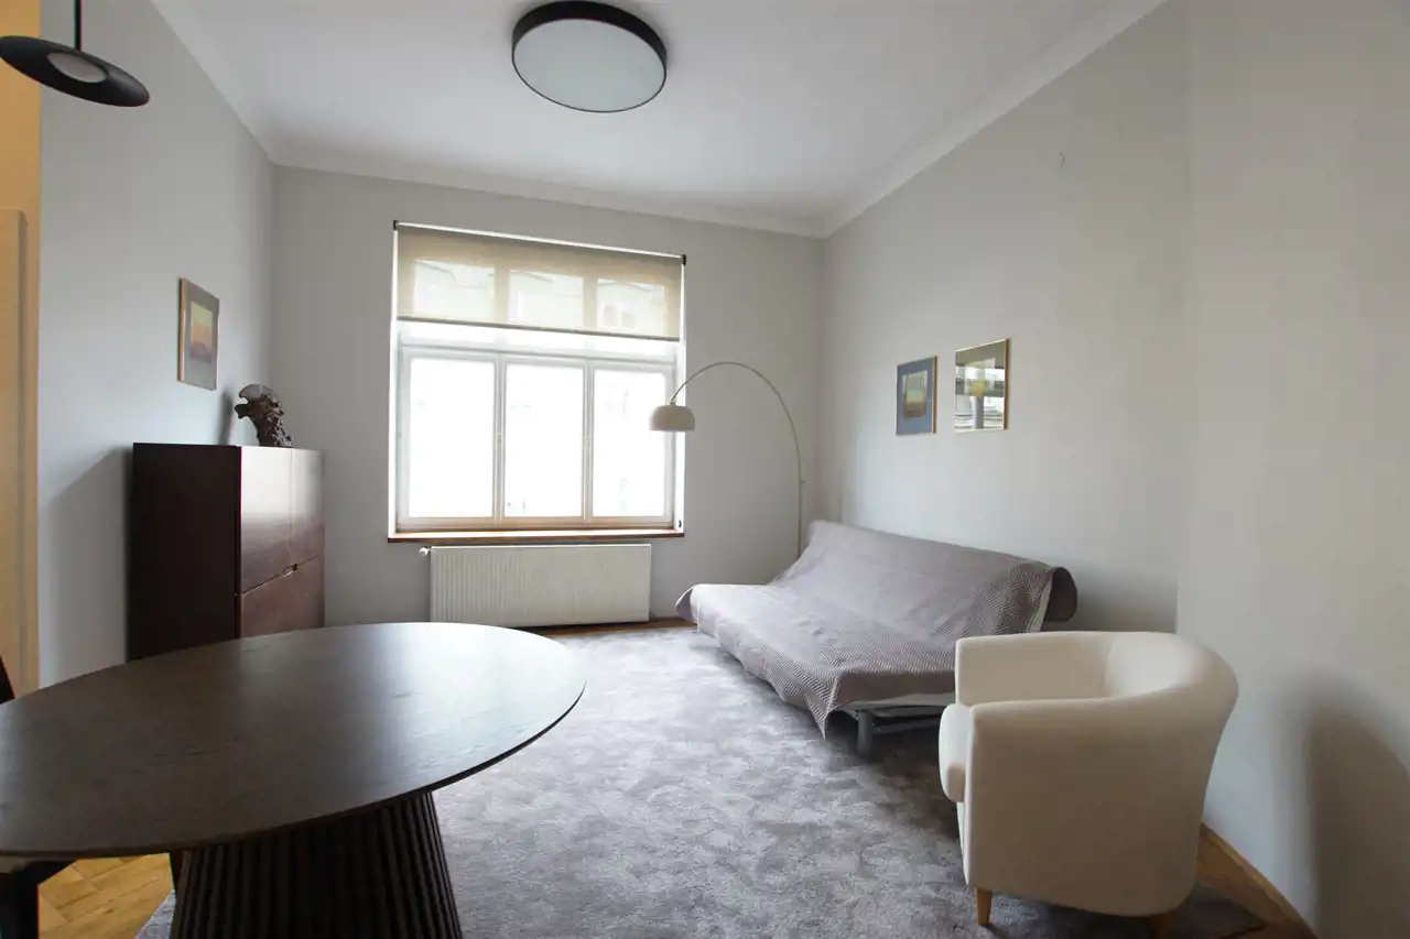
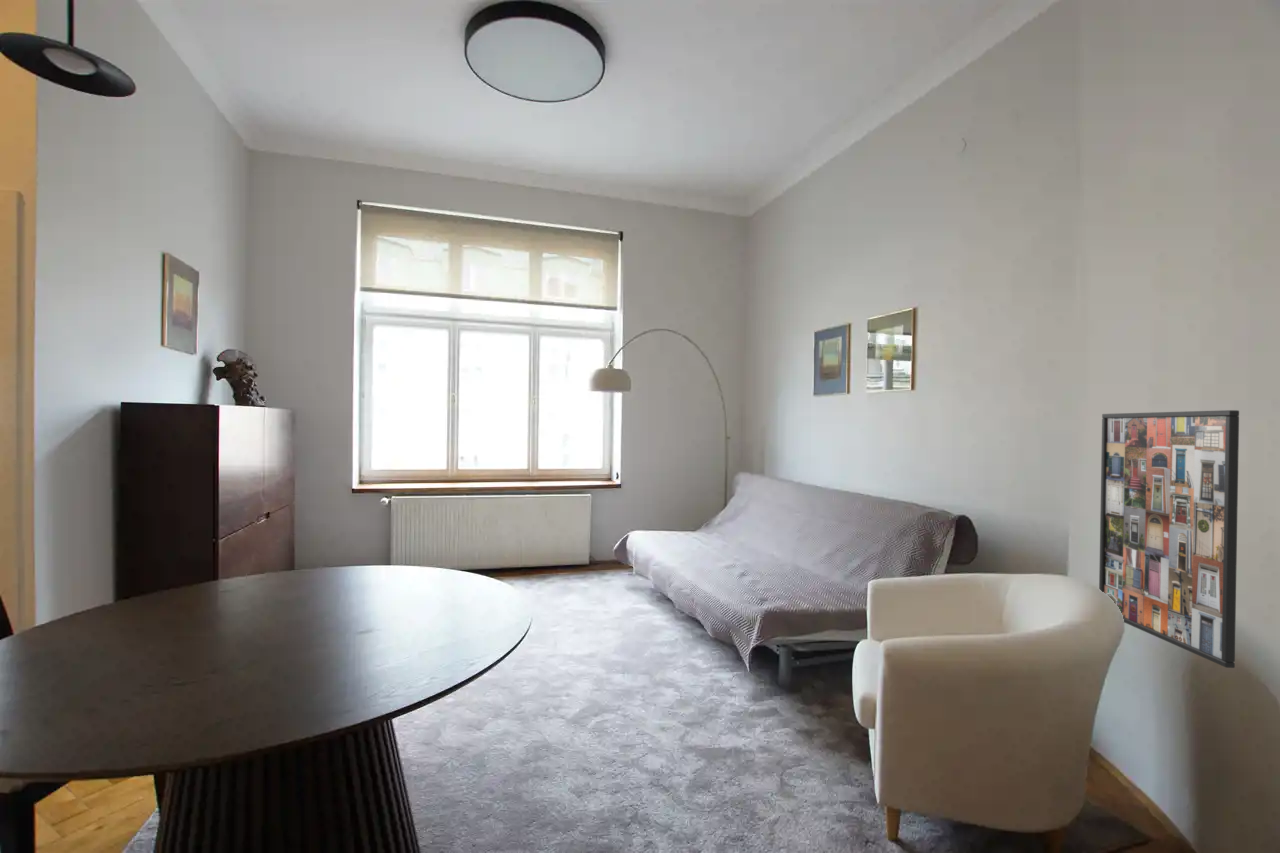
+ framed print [1098,409,1240,669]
